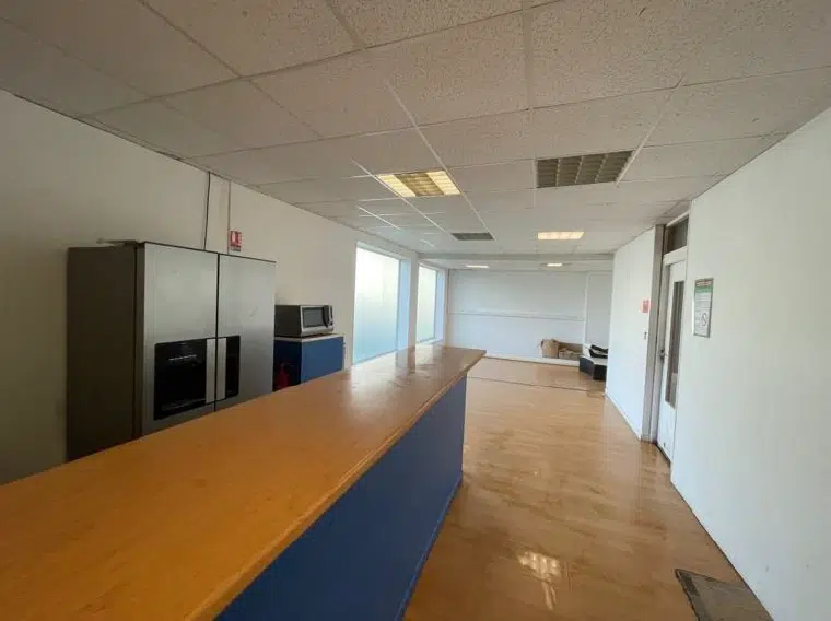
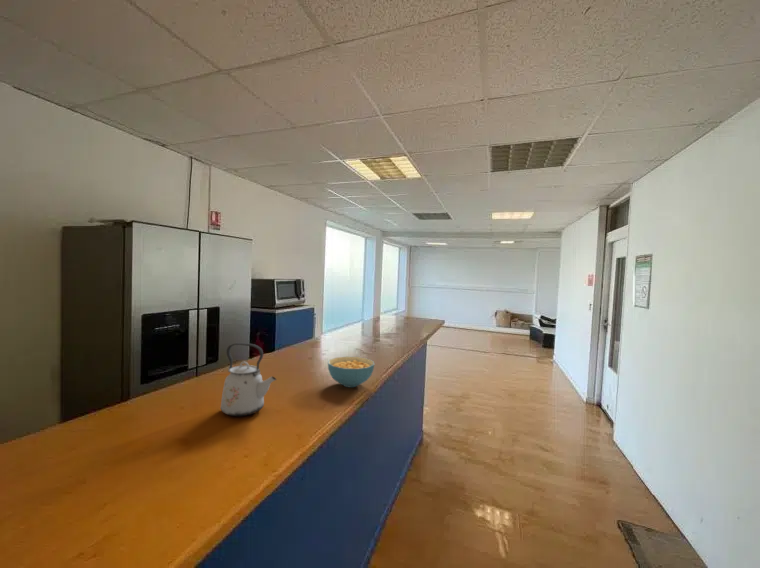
+ cereal bowl [327,356,375,388]
+ kettle [220,342,277,417]
